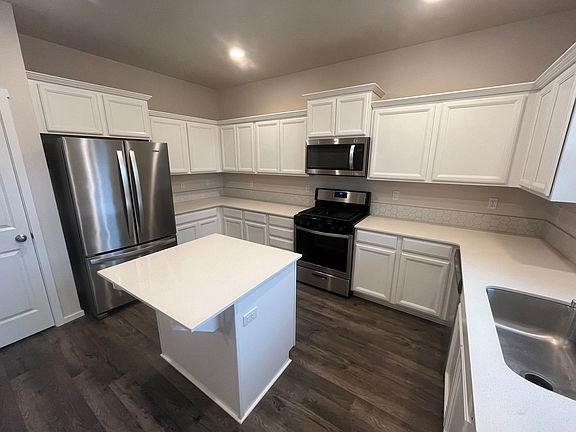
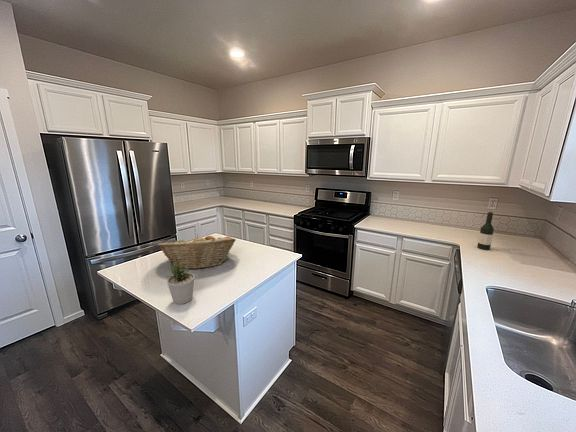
+ fruit basket [155,233,237,270]
+ wine bottle [476,211,495,251]
+ potted plant [165,261,196,305]
